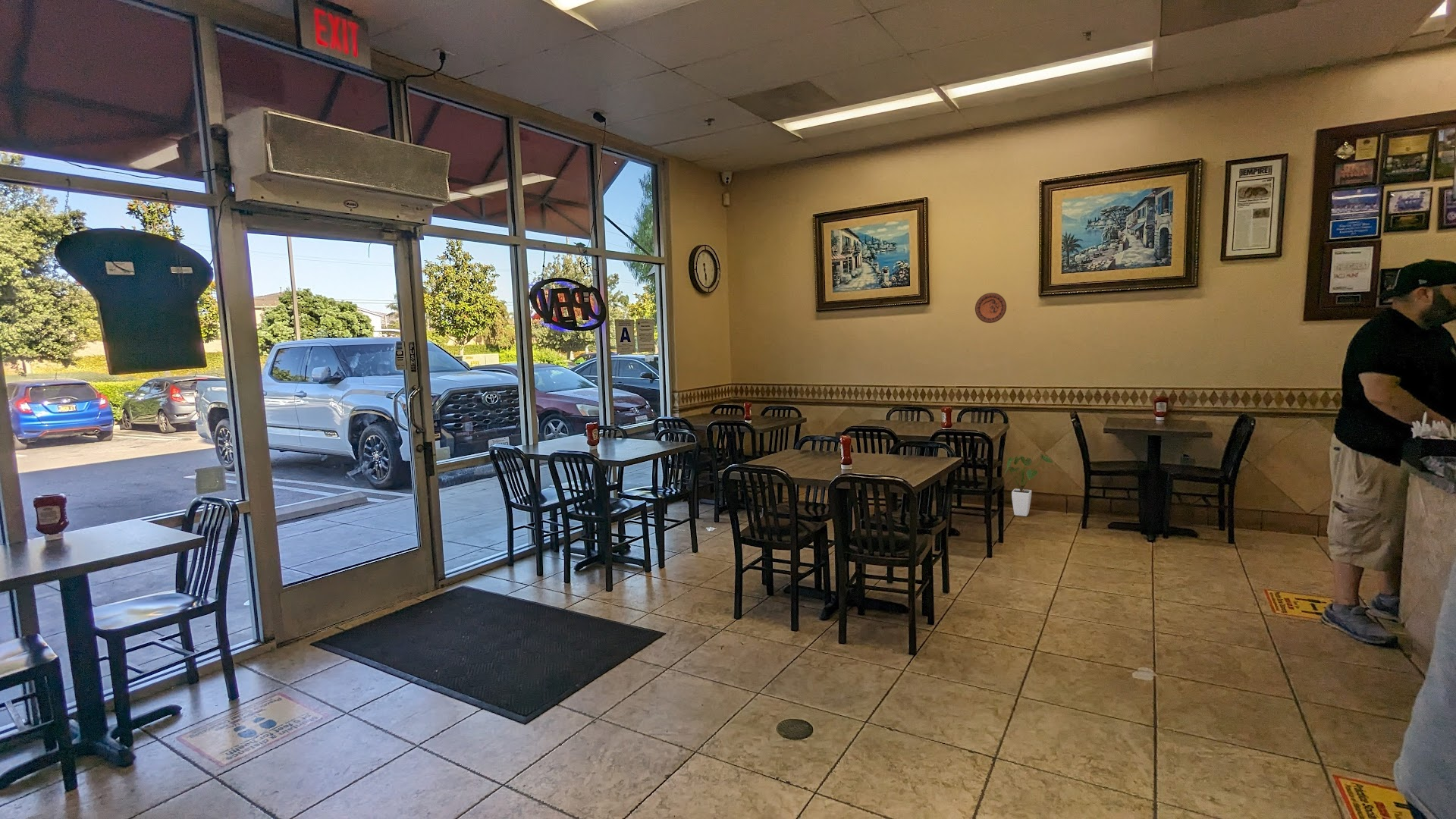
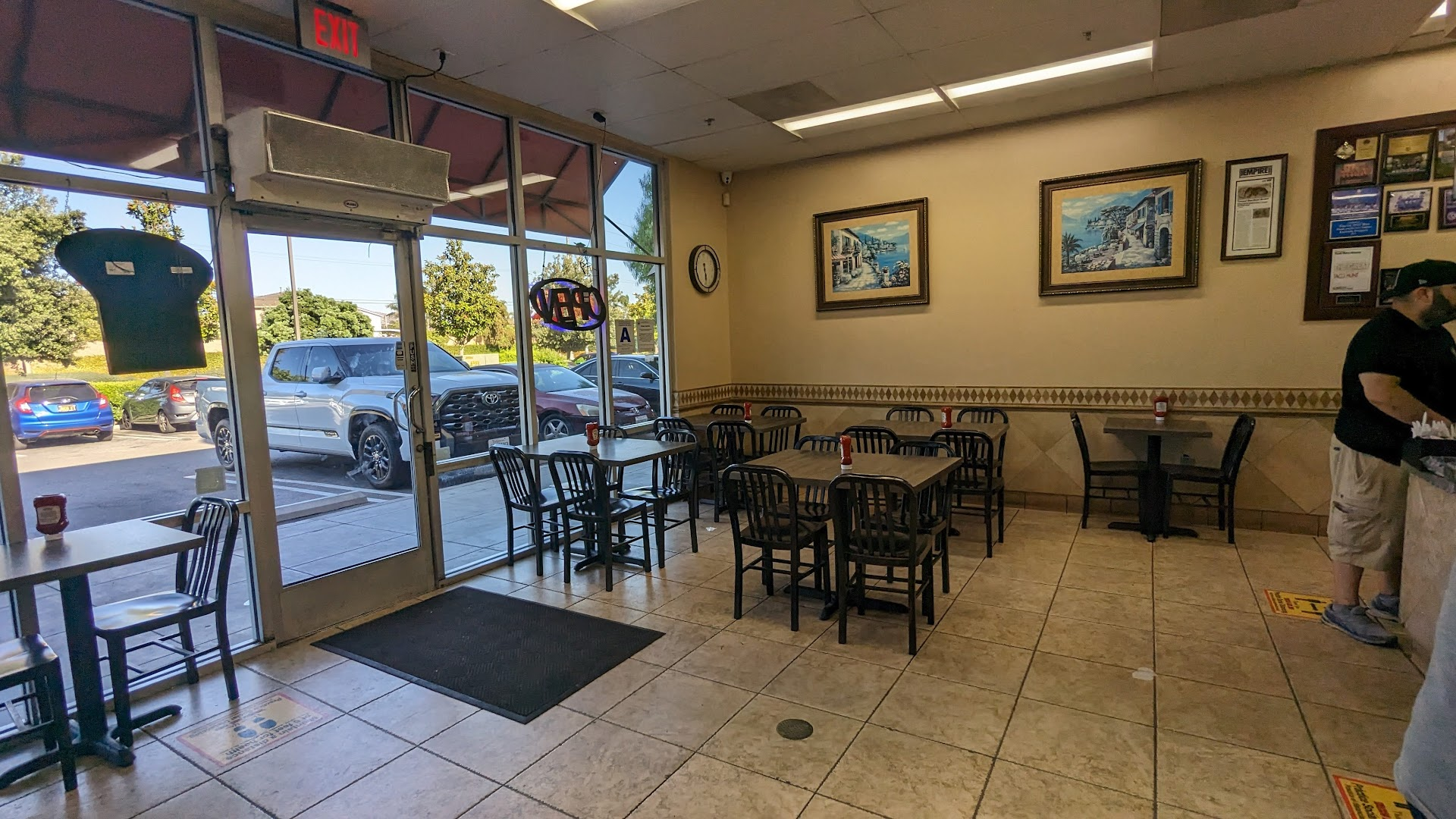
- decorative plate [974,292,1007,324]
- house plant [1004,453,1053,517]
